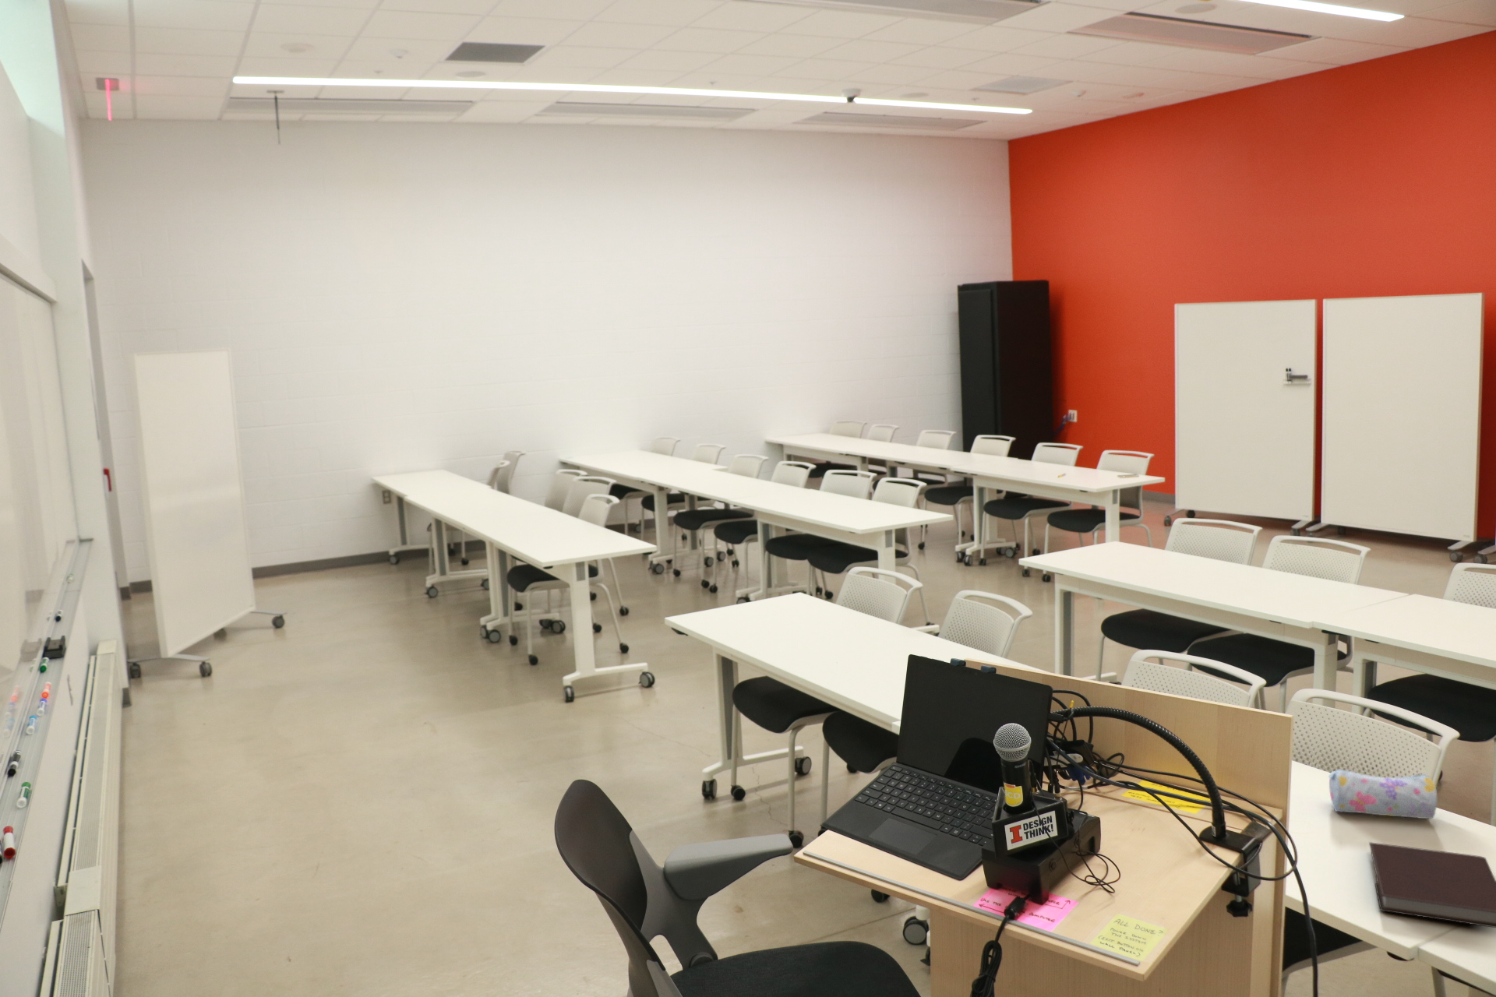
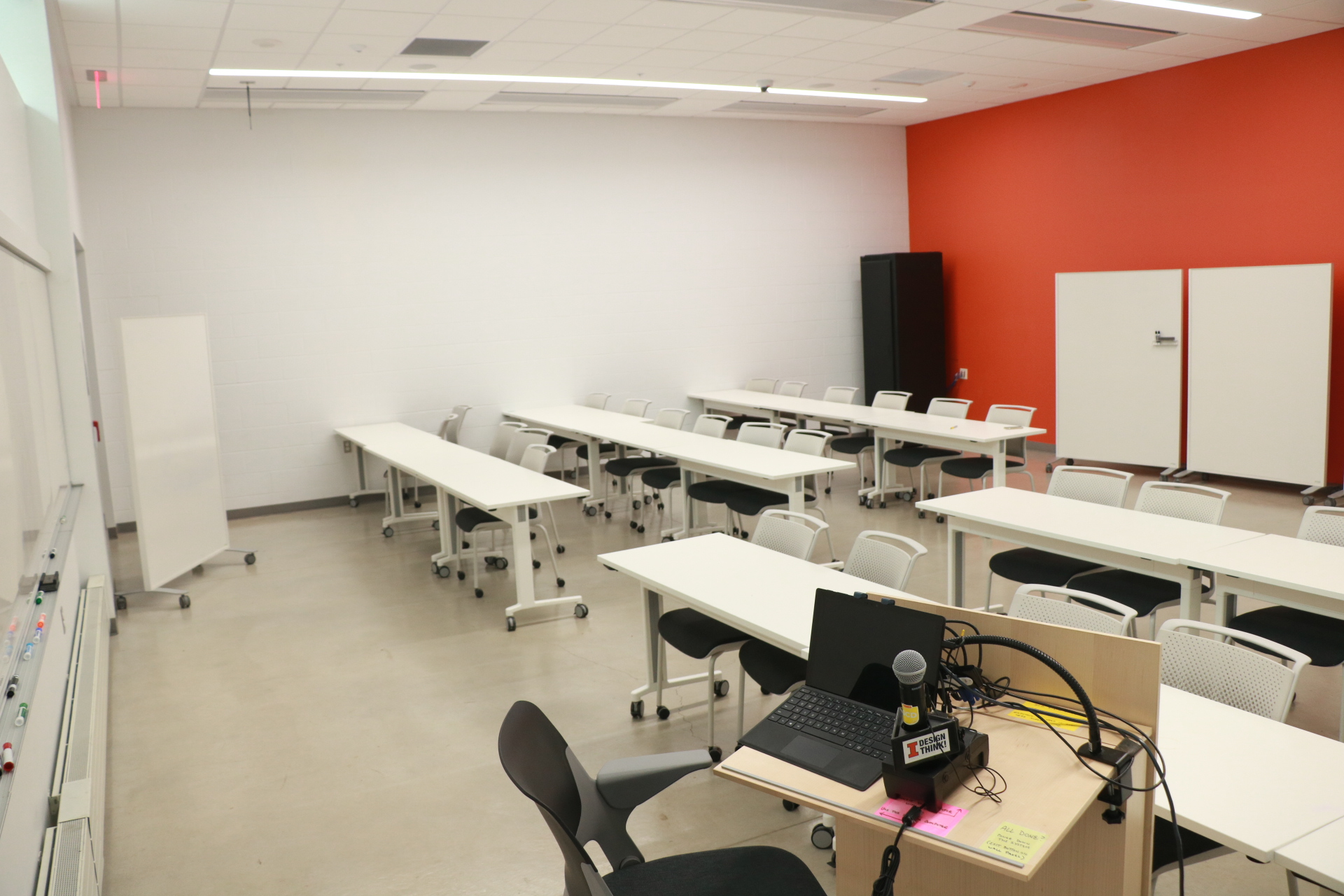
- pencil case [1328,769,1438,819]
- notebook [1368,841,1496,928]
